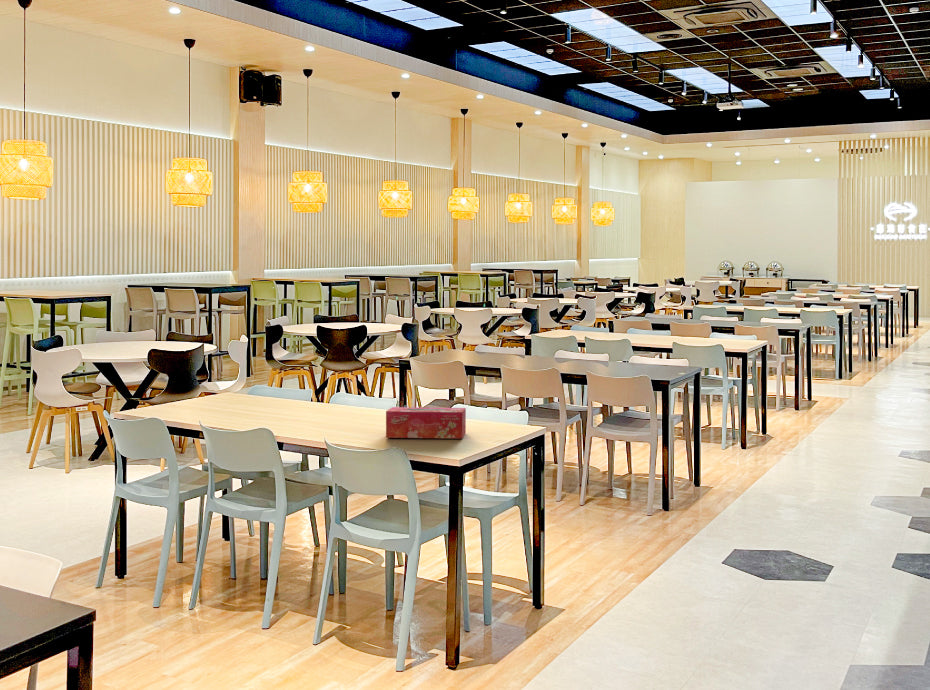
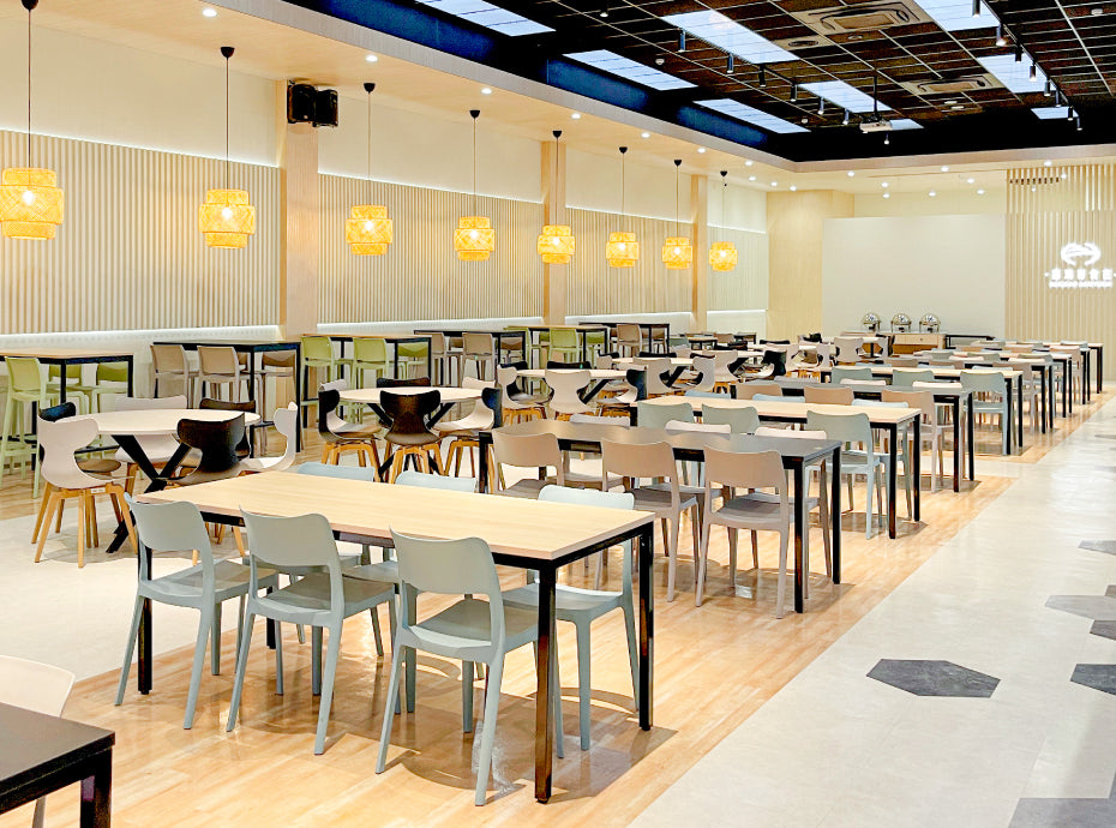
- tissue box [385,406,467,440]
